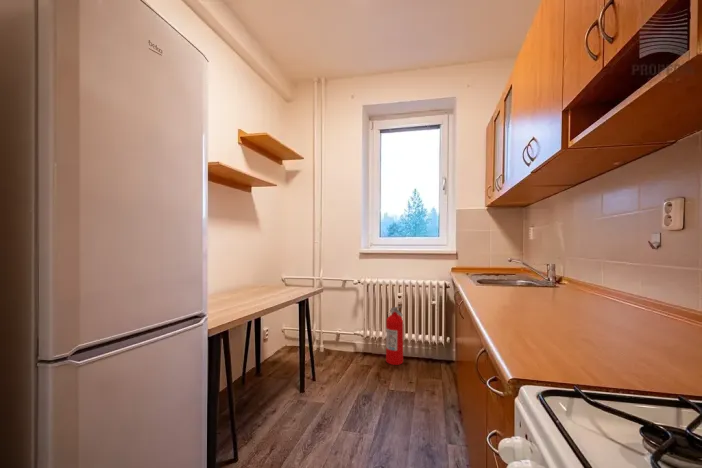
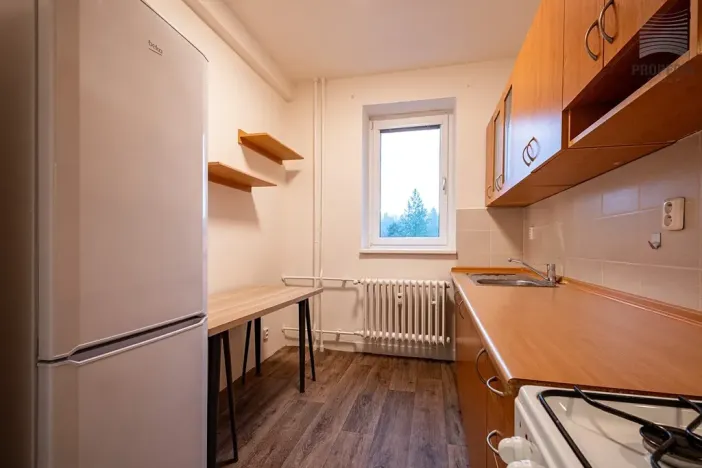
- fire extinguisher [385,306,404,366]
